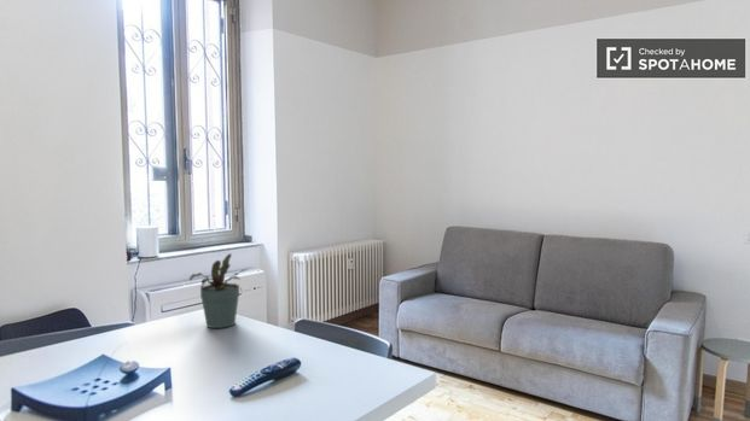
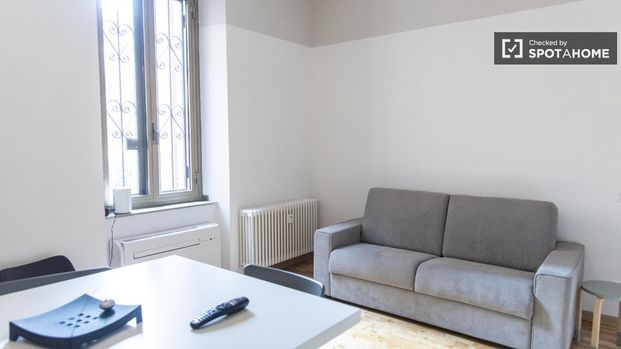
- potted plant [188,252,249,329]
